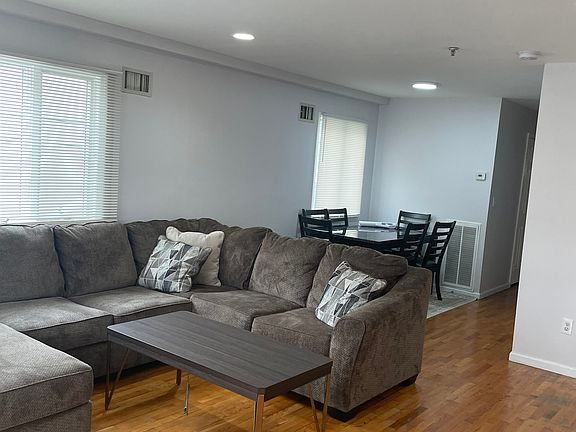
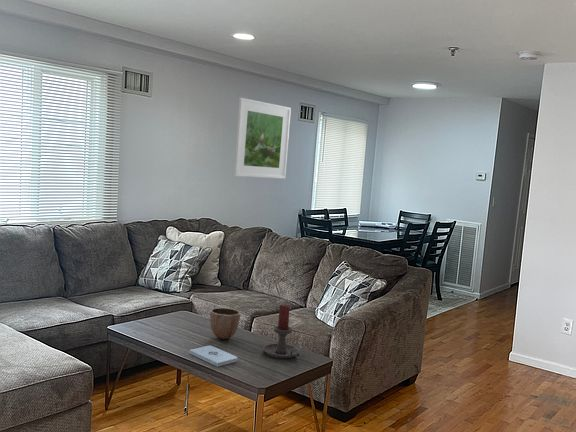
+ decorative bowl [209,307,241,340]
+ notepad [188,345,238,368]
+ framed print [233,97,292,180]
+ candle holder [262,303,303,360]
